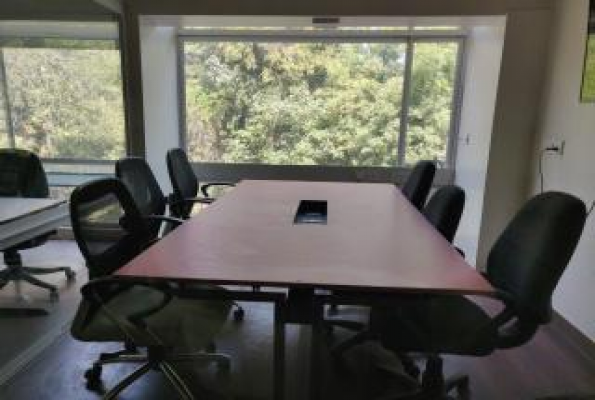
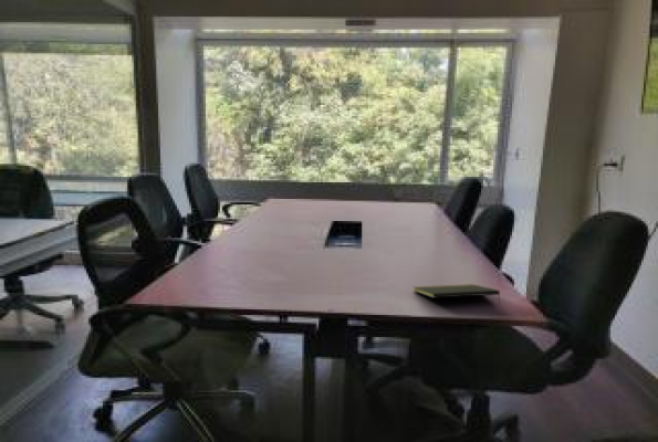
+ notepad [412,283,501,304]
